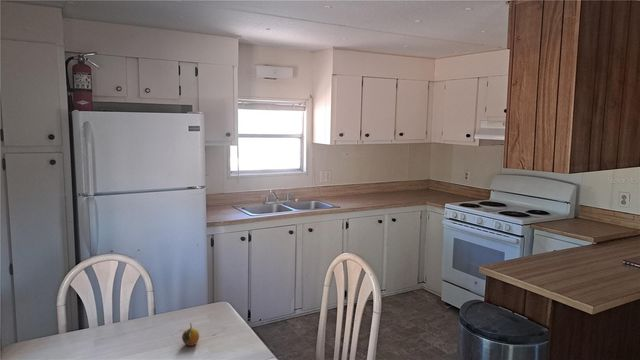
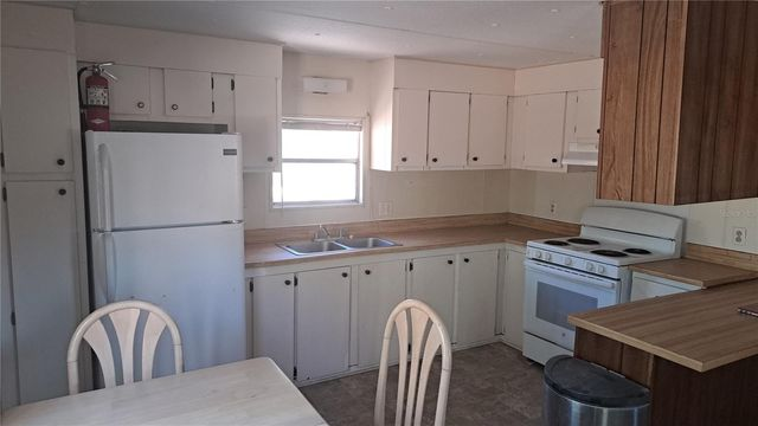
- fruit [181,322,200,347]
